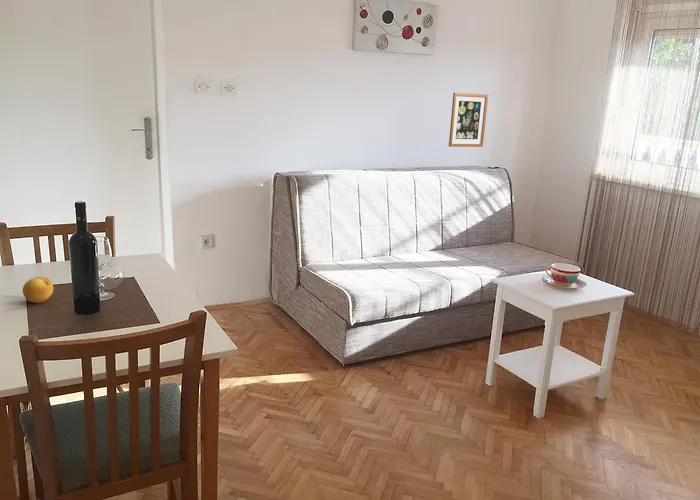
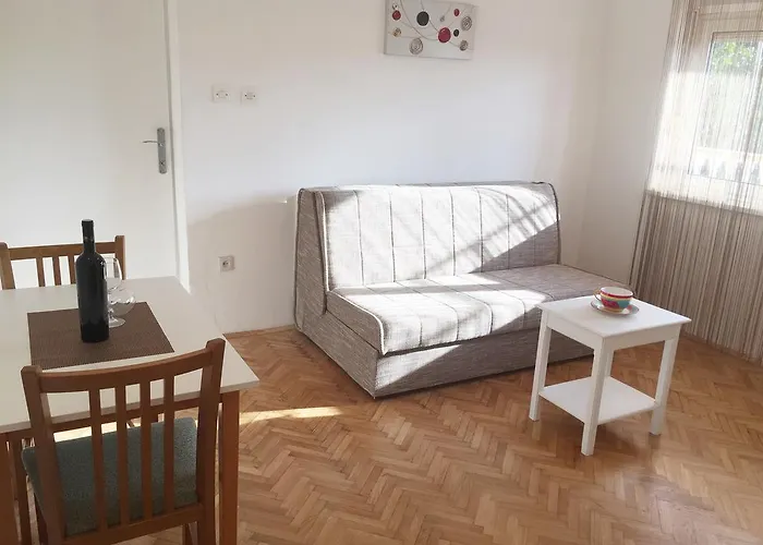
- fruit [22,276,54,304]
- wall art [448,92,489,148]
